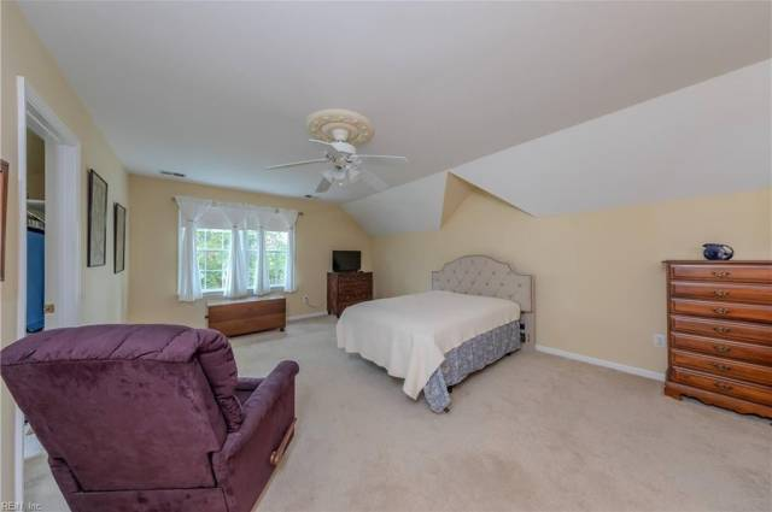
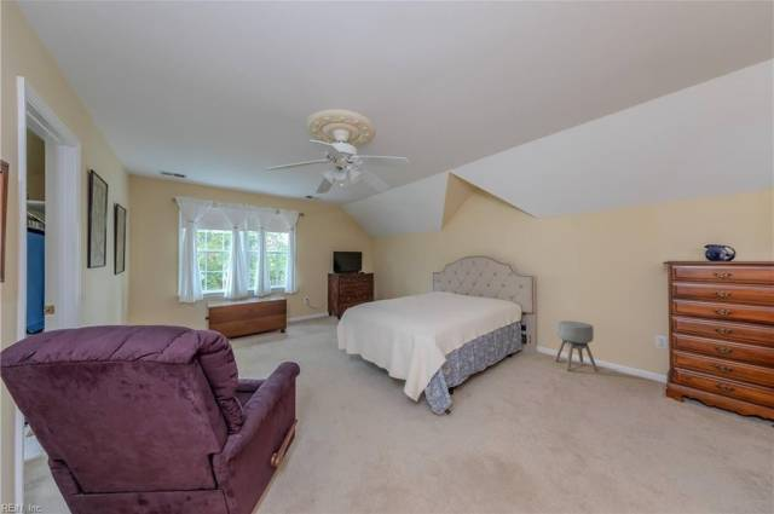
+ ottoman [554,319,599,372]
